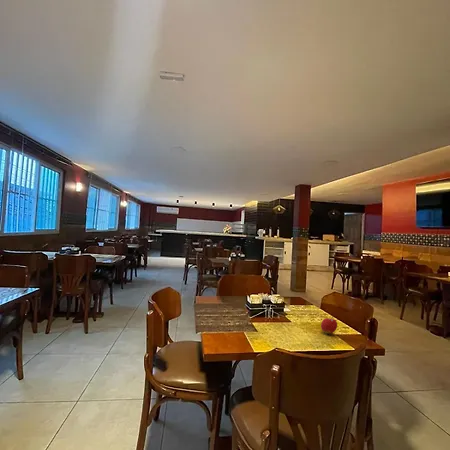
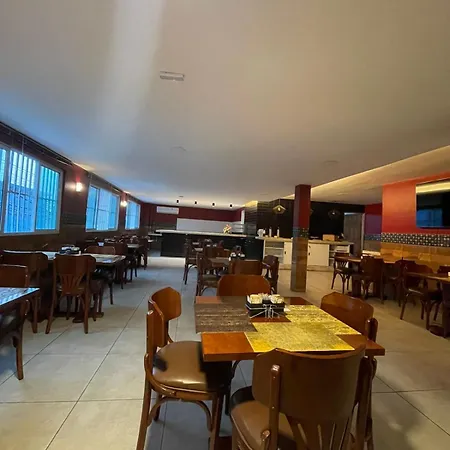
- fruit [320,316,338,335]
